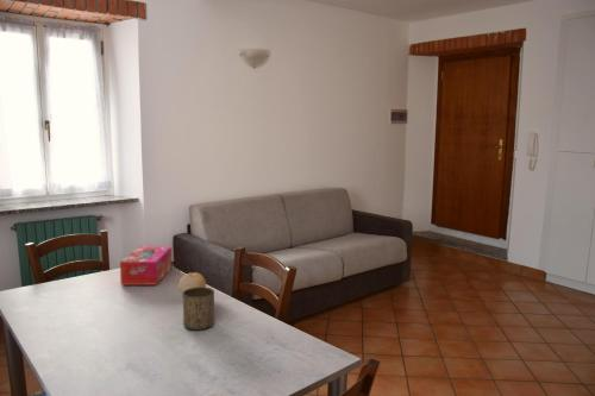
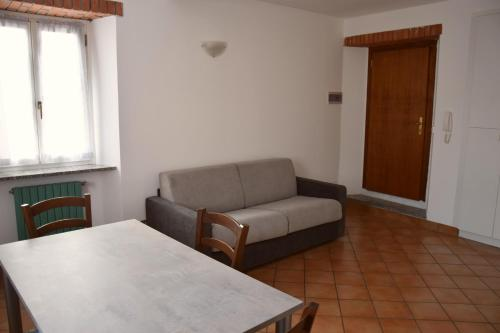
- fruit [177,271,207,297]
- tissue box [119,245,174,287]
- cup [182,287,215,332]
